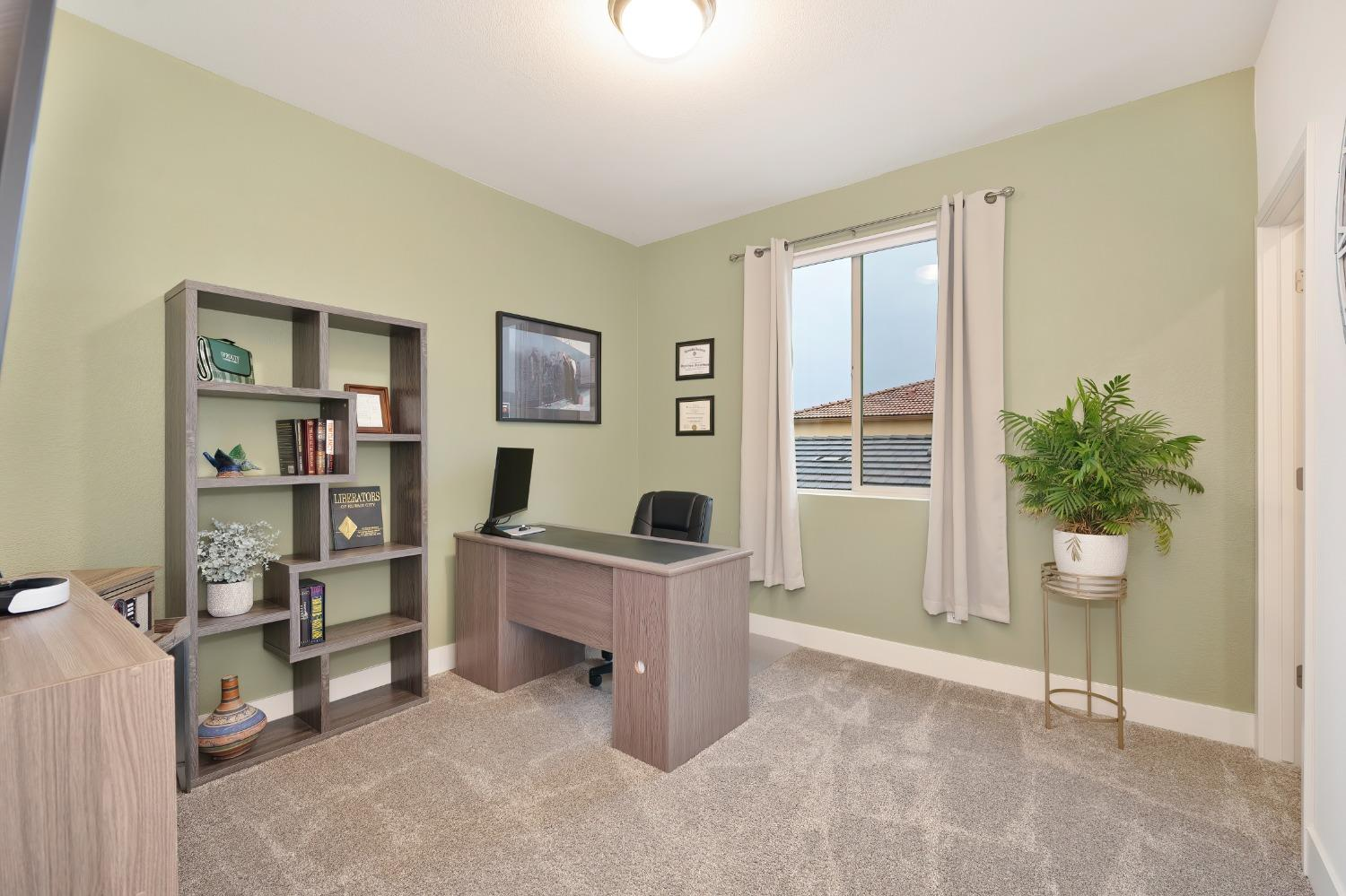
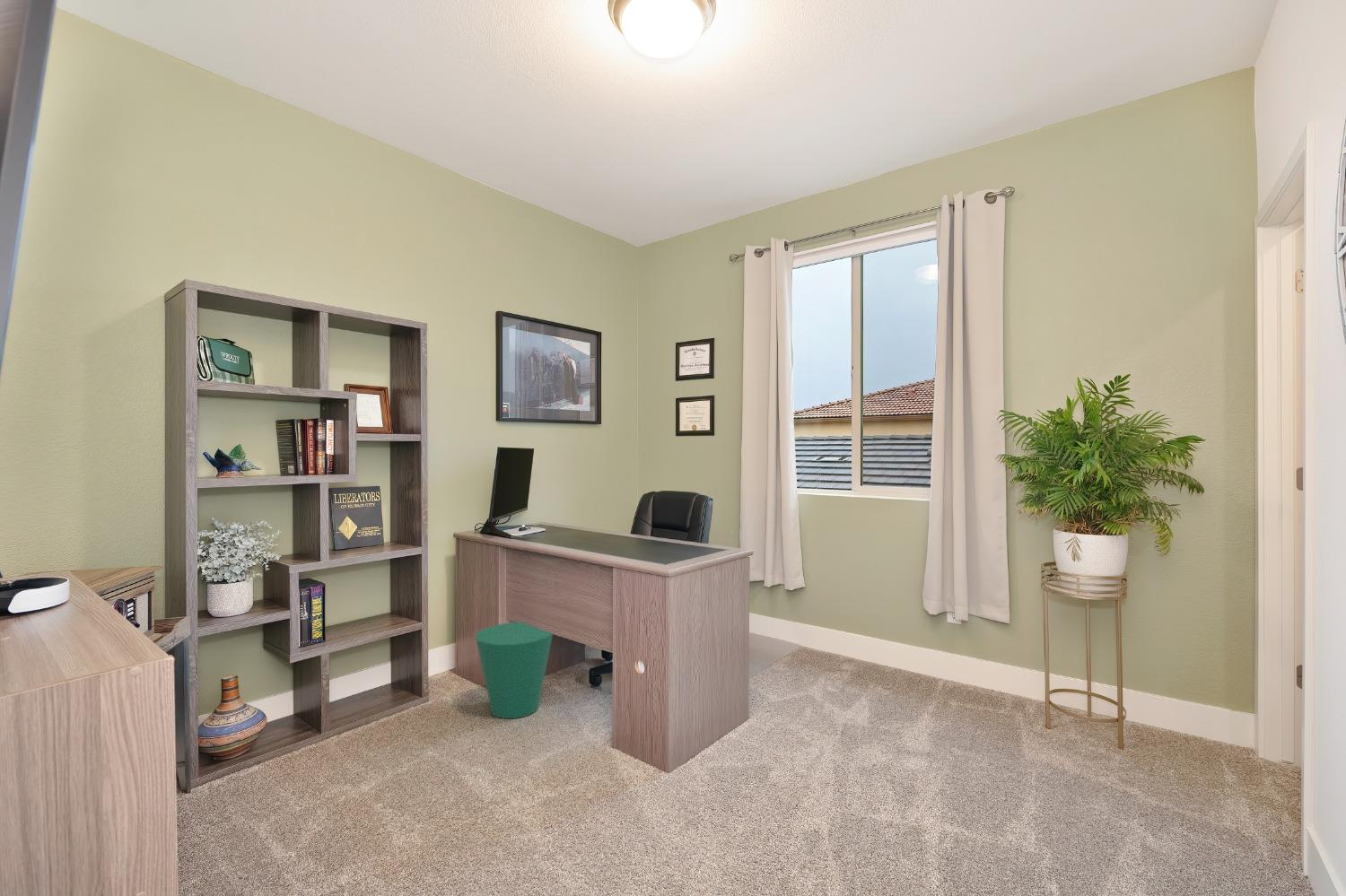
+ waste bin [475,622,554,719]
